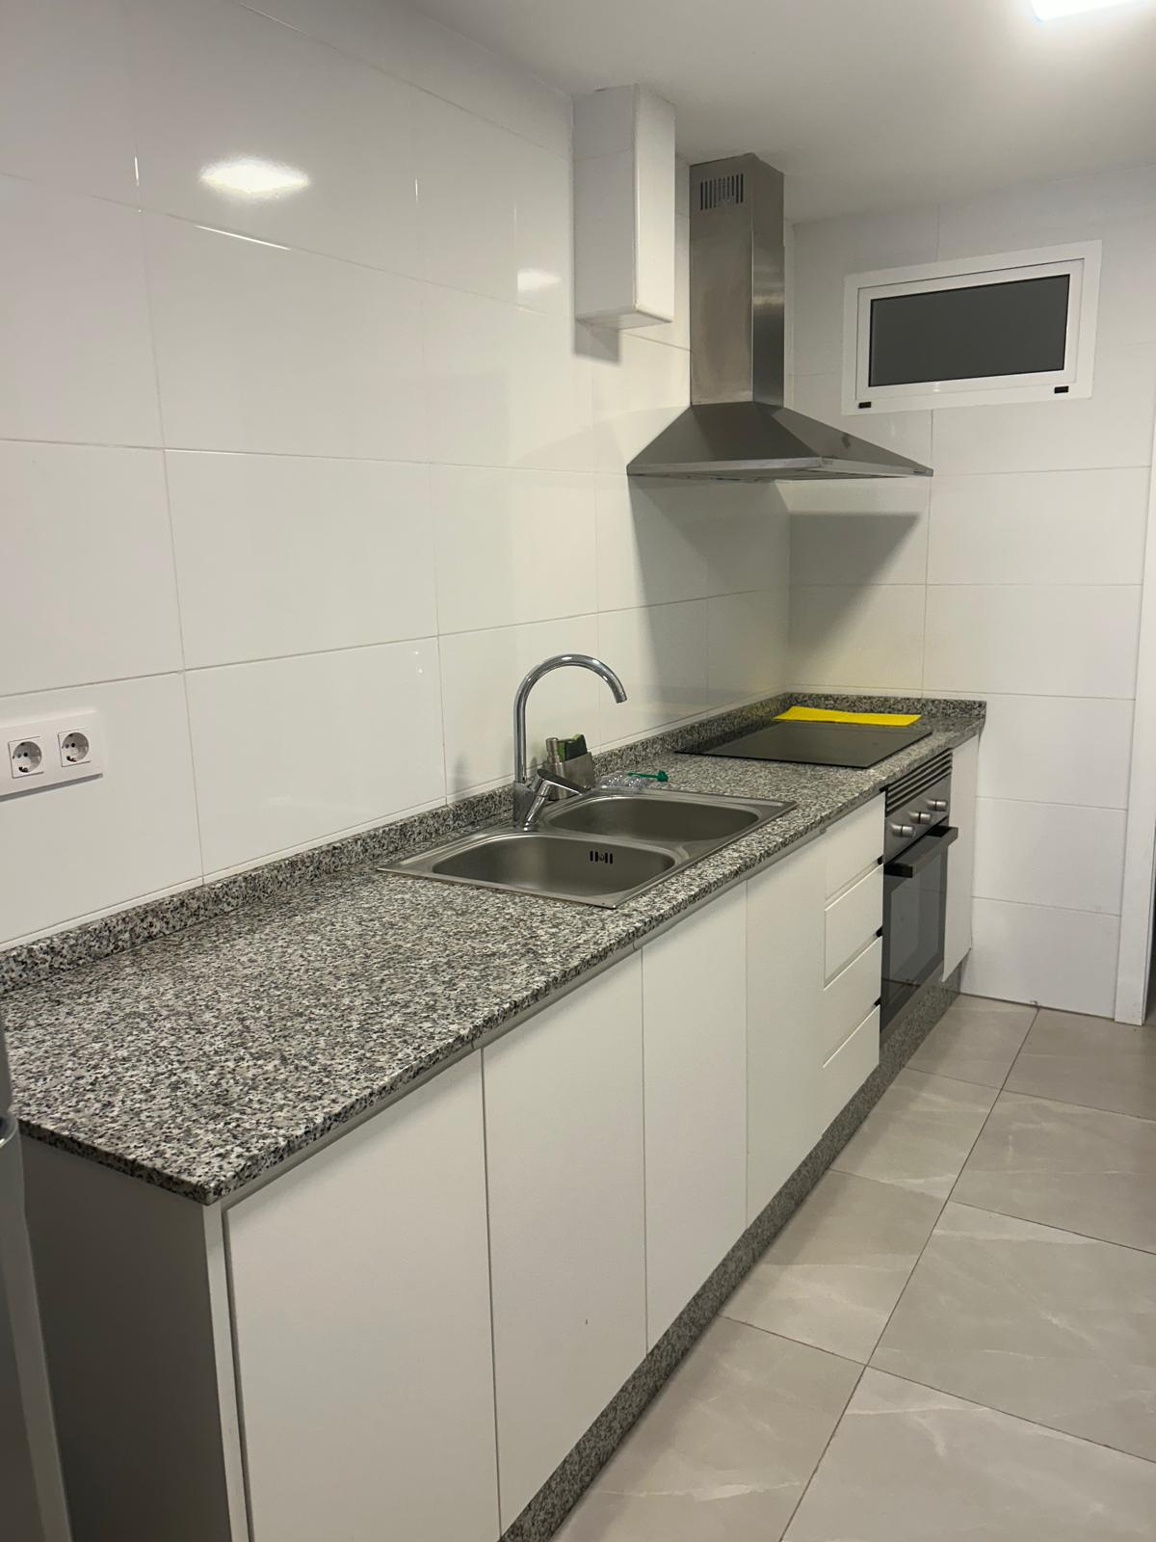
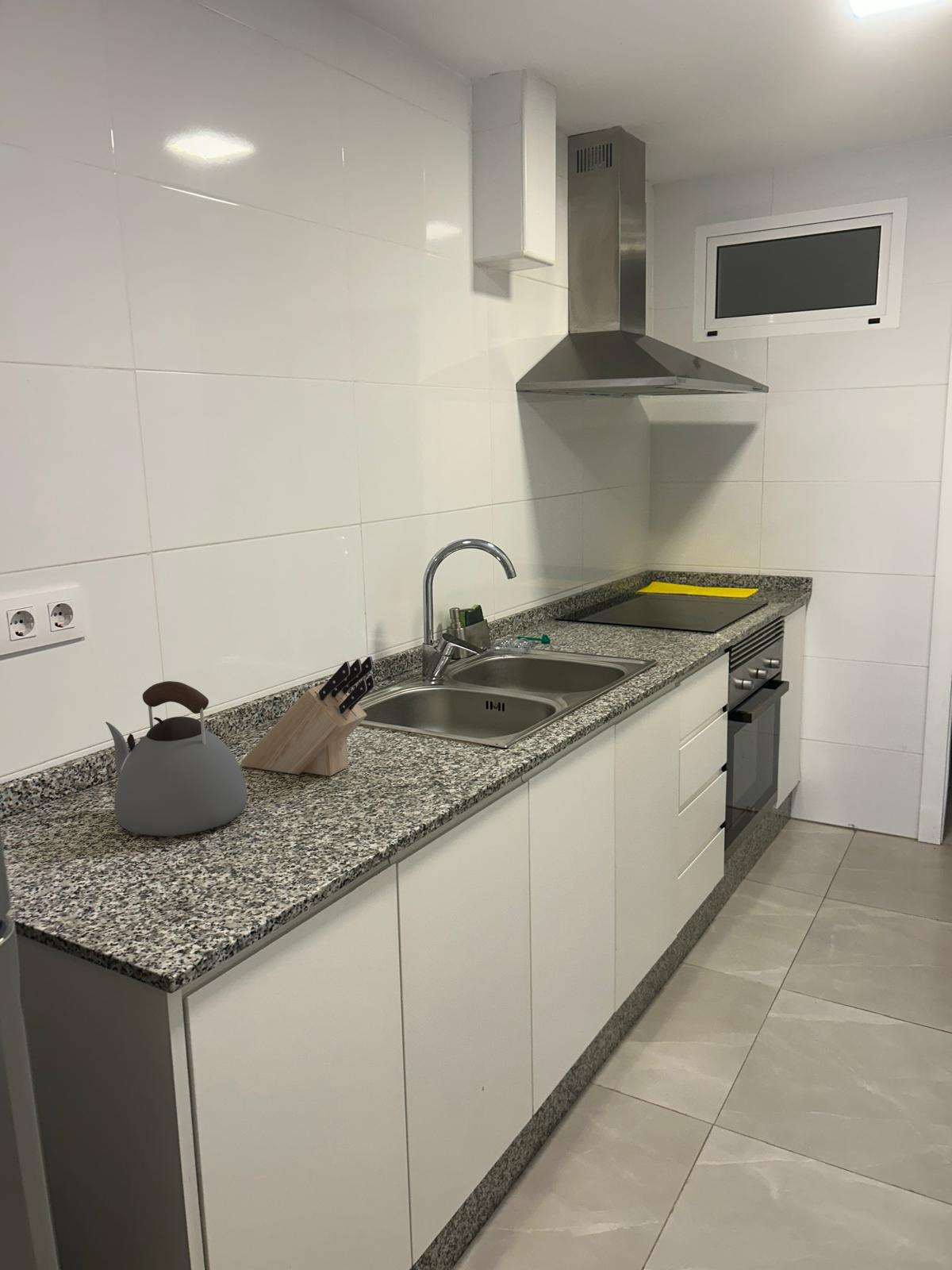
+ knife block [240,656,376,777]
+ kettle [105,680,248,837]
